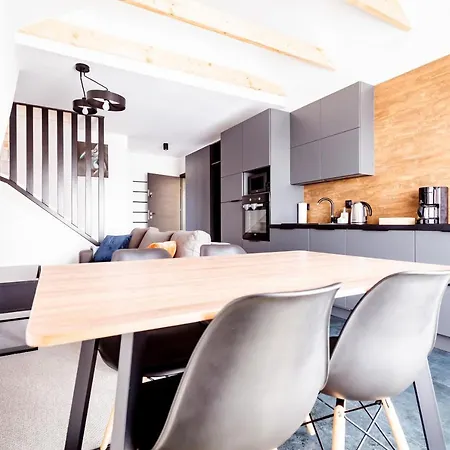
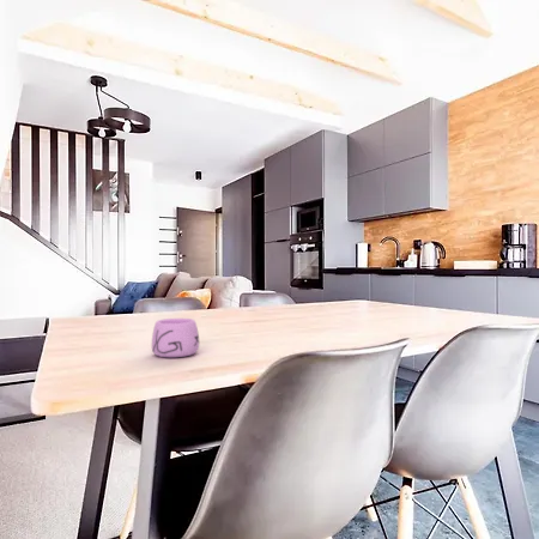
+ mug [151,317,200,358]
